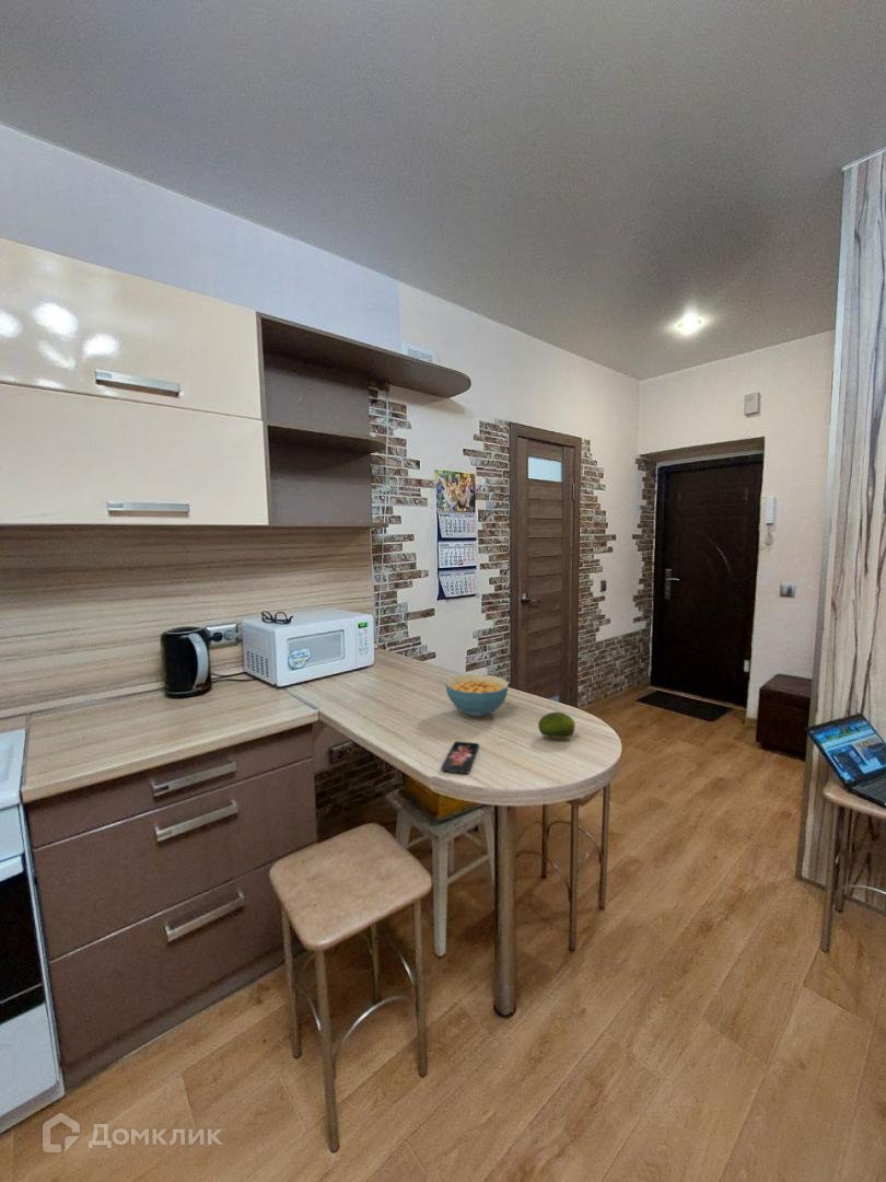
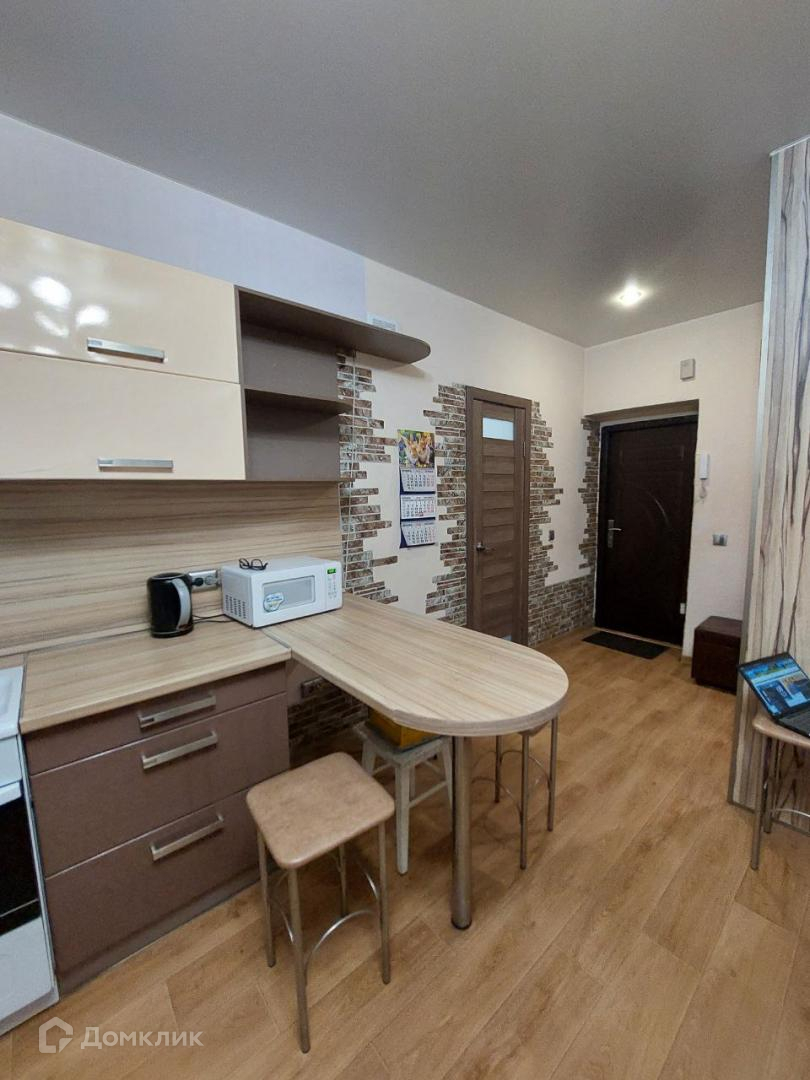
- smartphone [440,740,480,775]
- cereal bowl [444,673,510,718]
- fruit [537,710,576,740]
